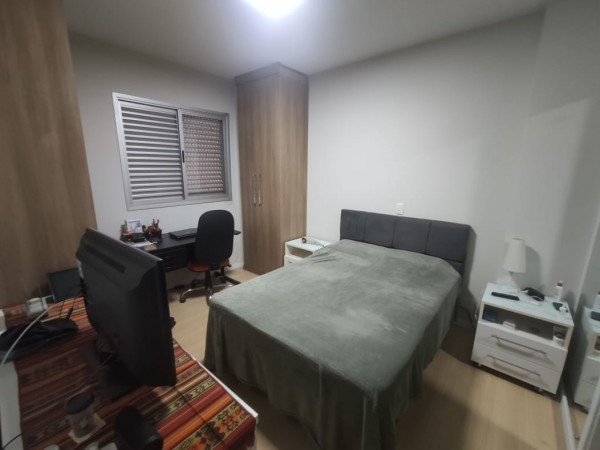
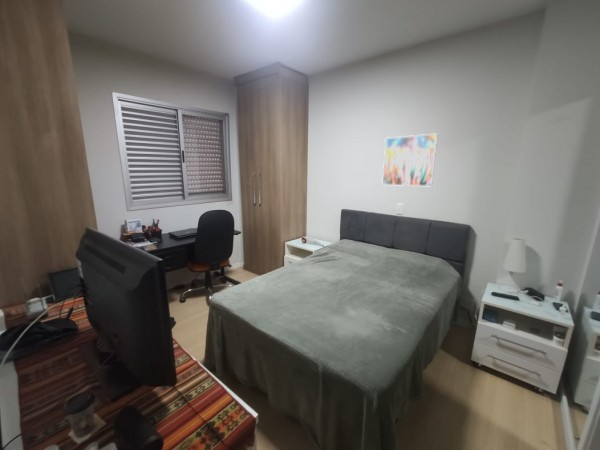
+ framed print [381,132,439,187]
